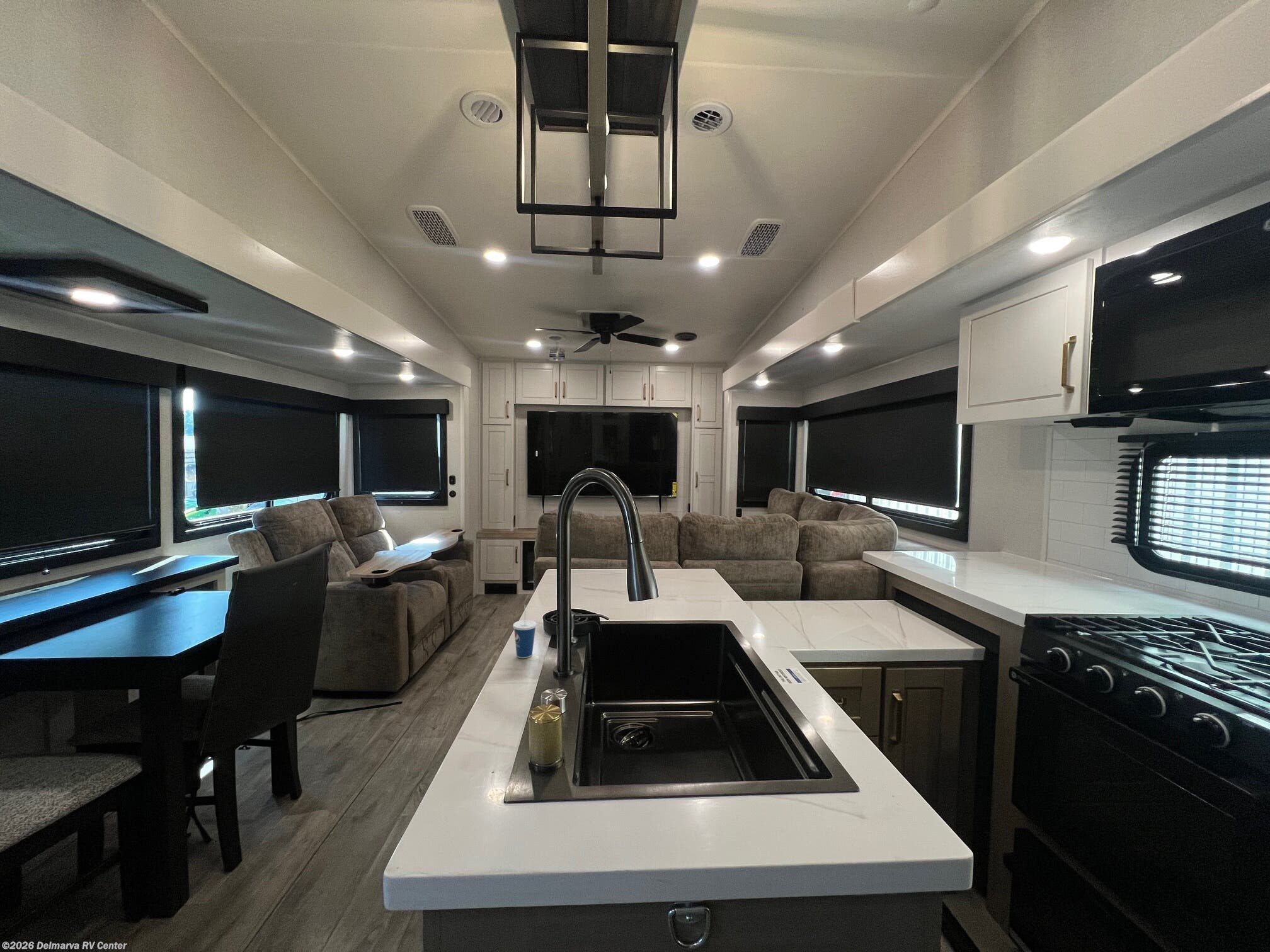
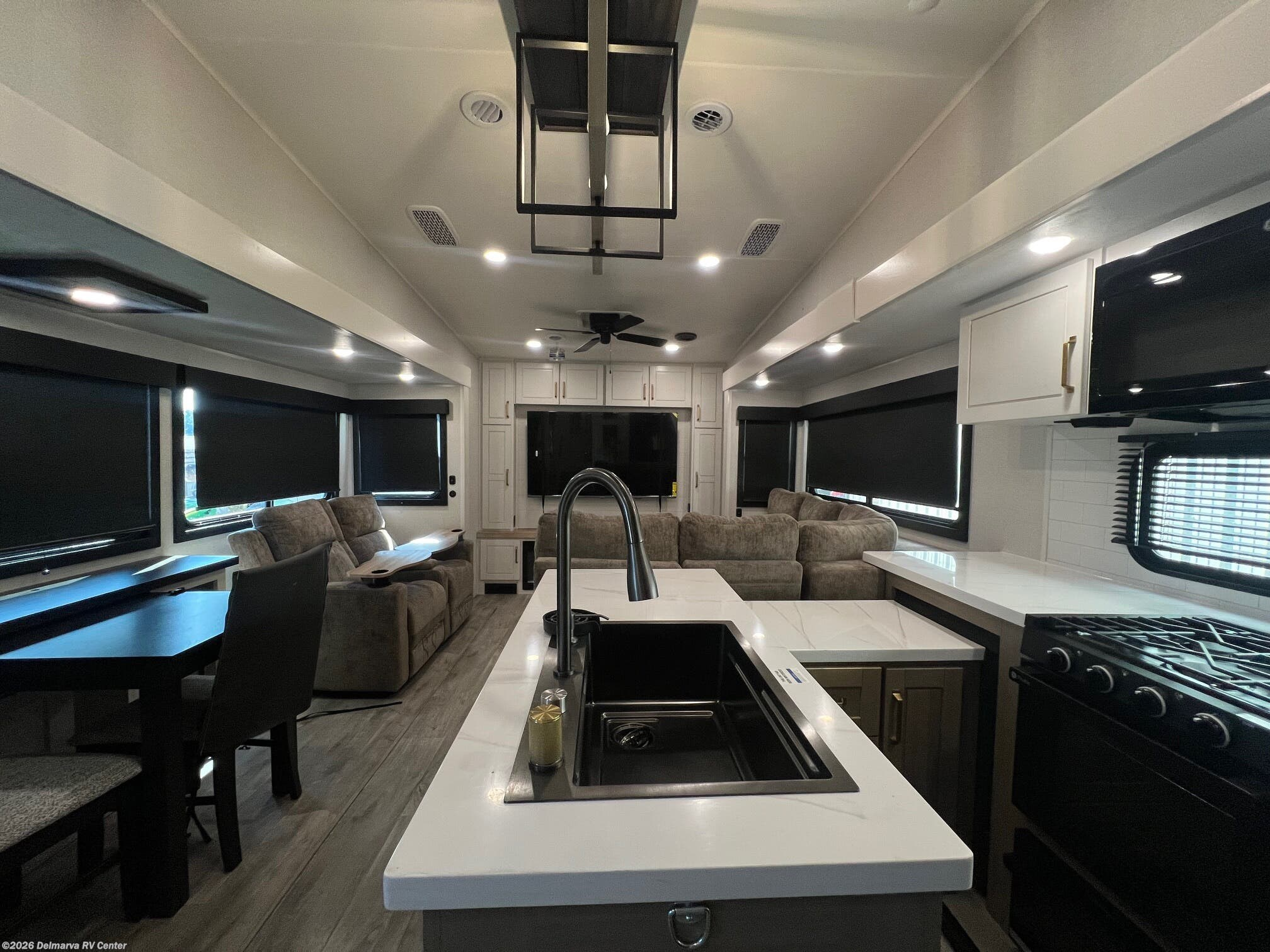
- cup [512,604,537,659]
